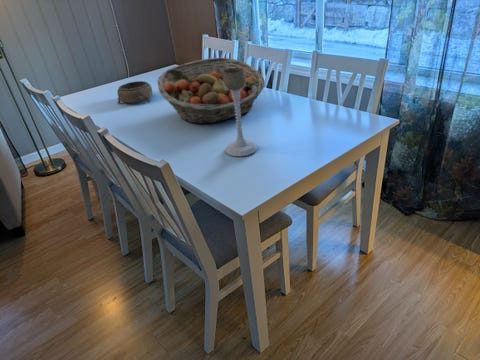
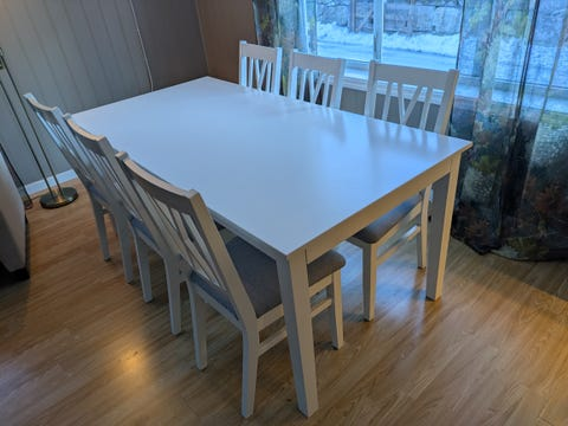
- candle holder [223,67,259,157]
- fruit basket [156,57,266,124]
- decorative bowl [116,80,153,104]
